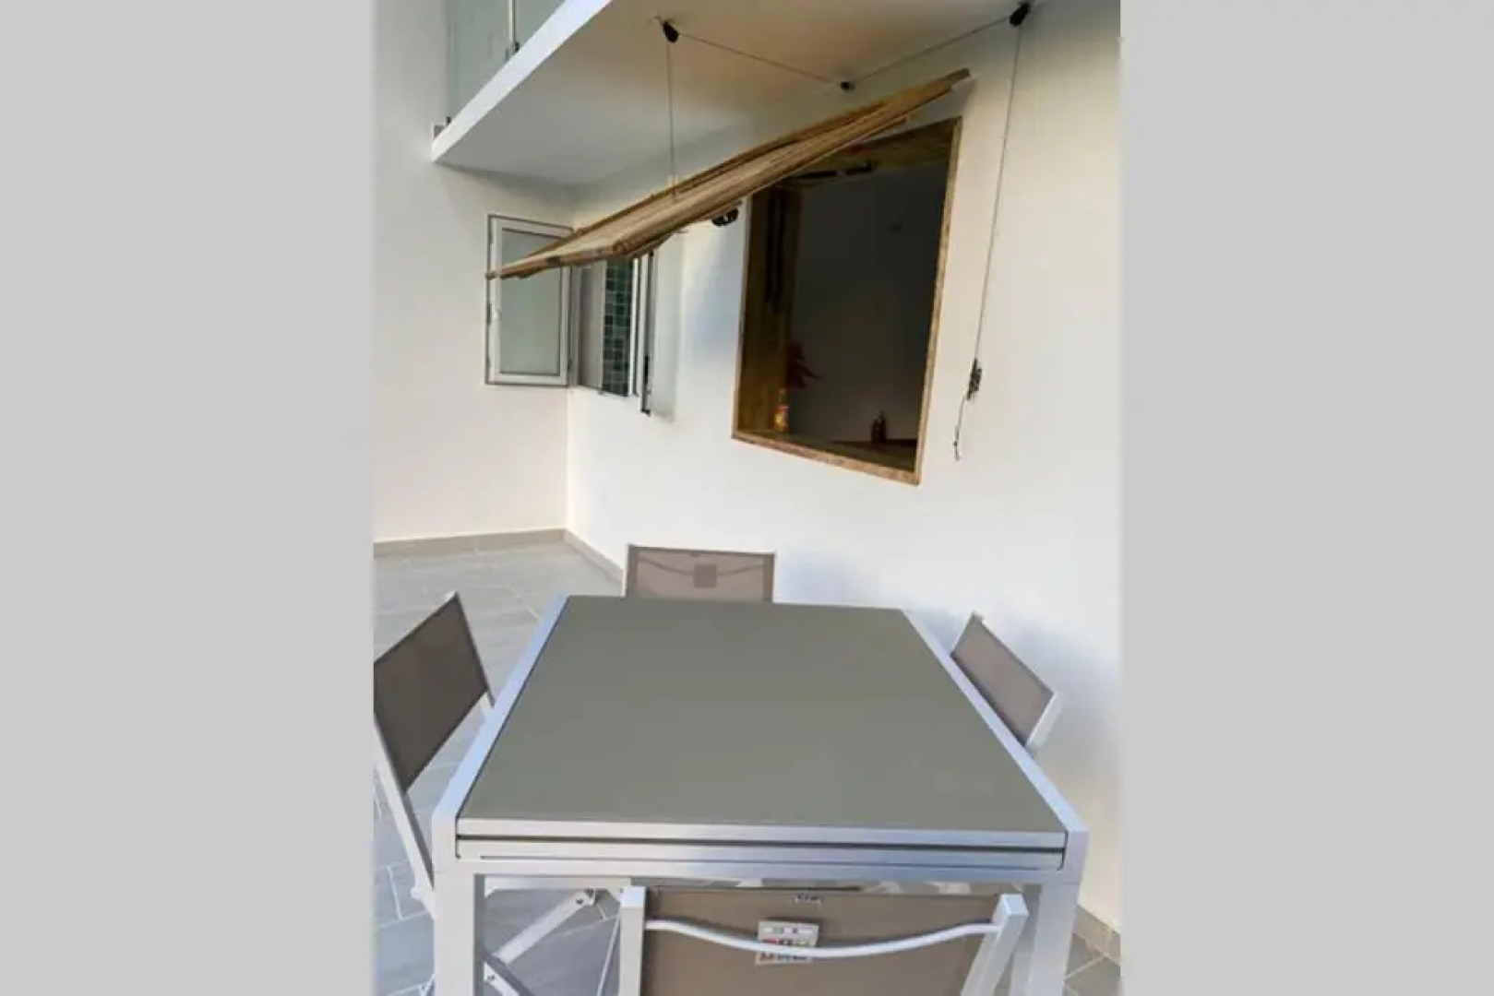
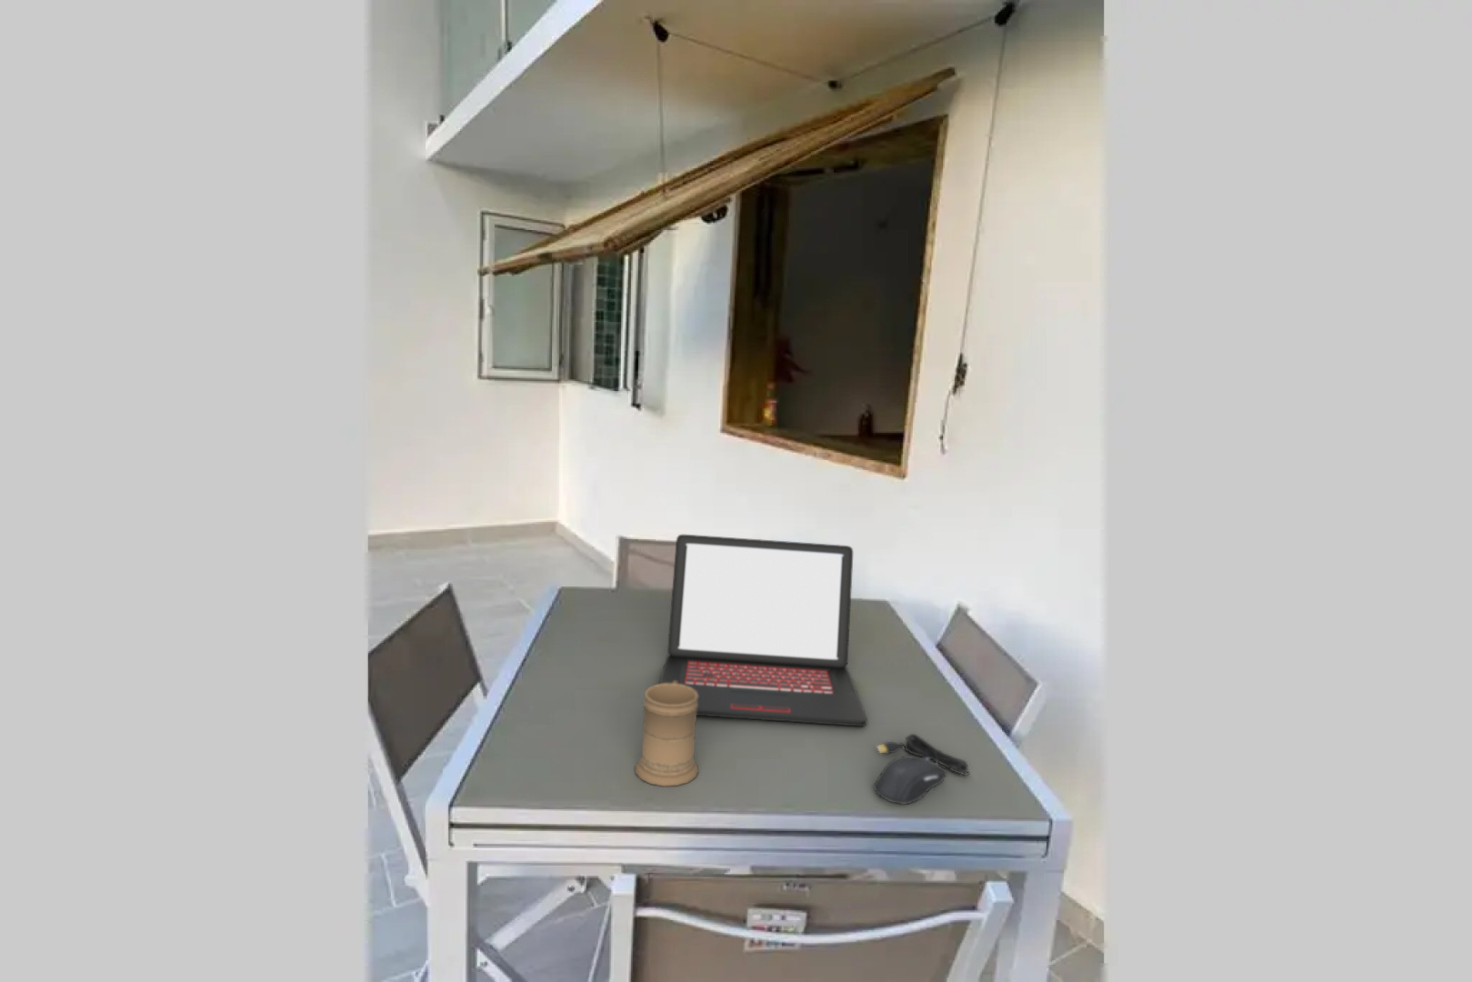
+ laptop [659,534,868,728]
+ computer mouse [872,733,970,804]
+ mug [634,681,700,787]
